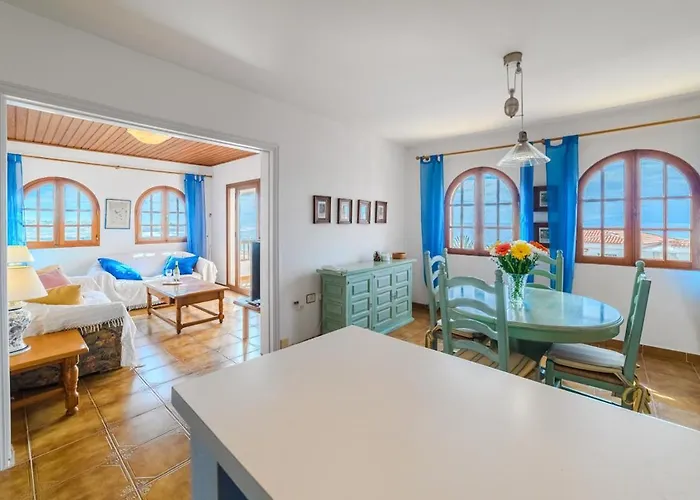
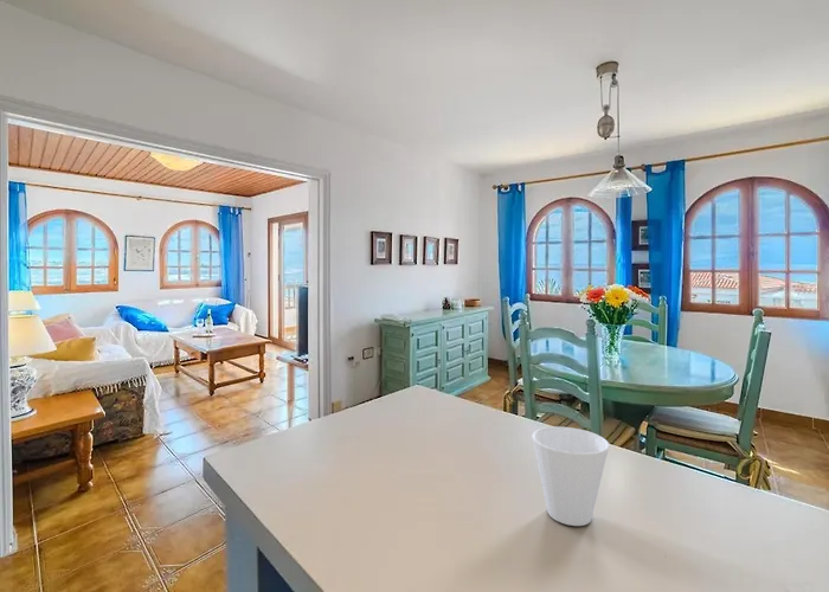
+ cup [531,425,611,527]
